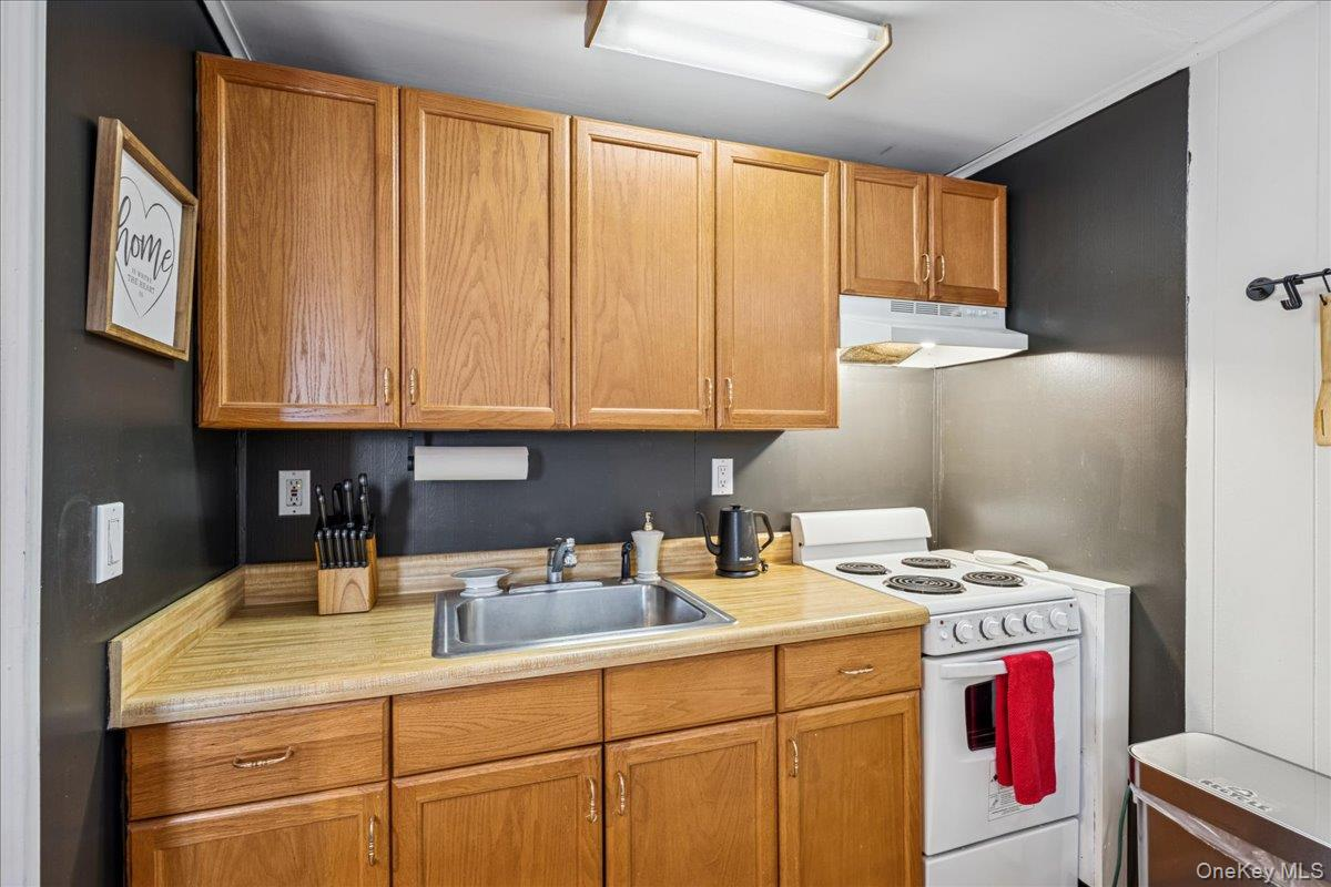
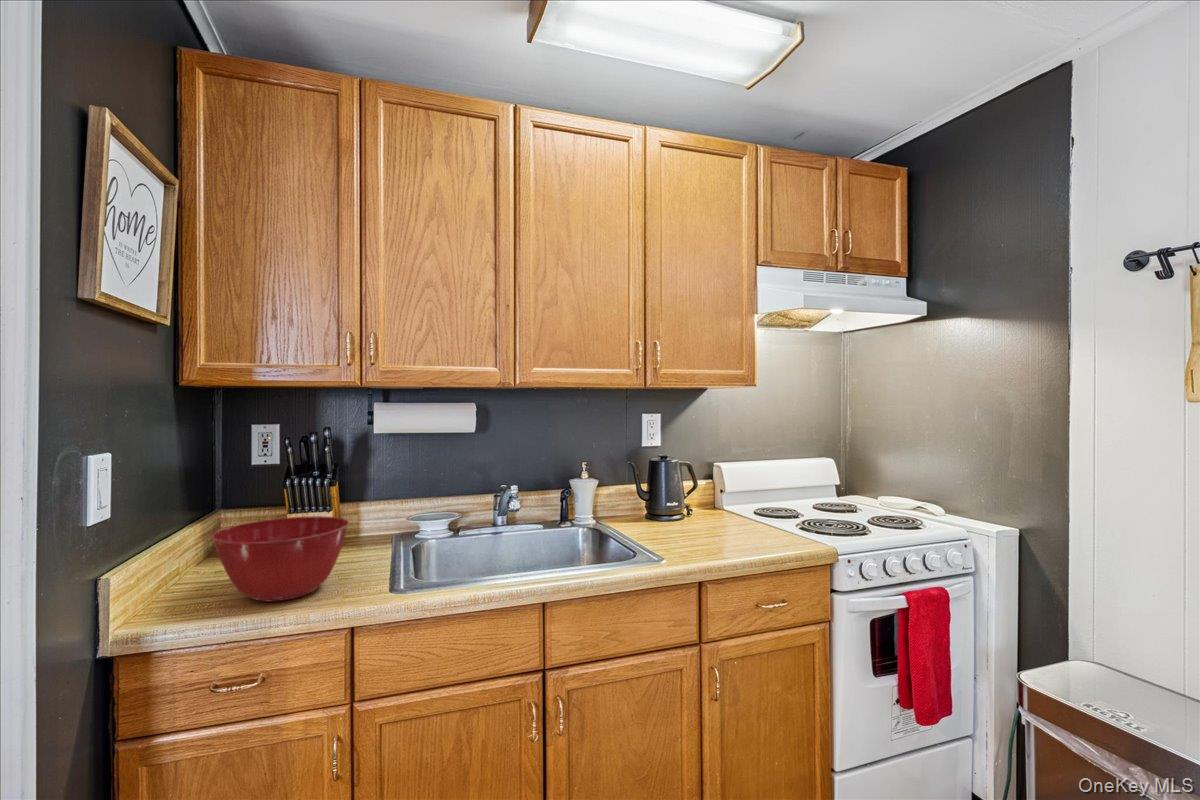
+ mixing bowl [211,515,350,603]
